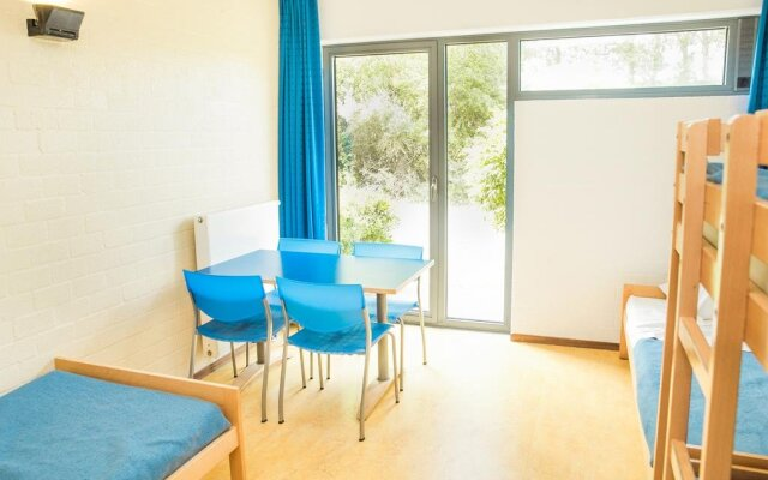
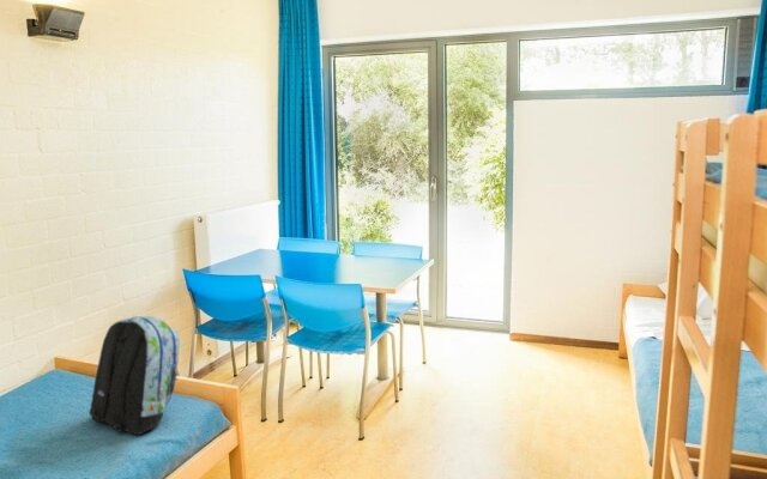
+ backpack [87,315,181,436]
